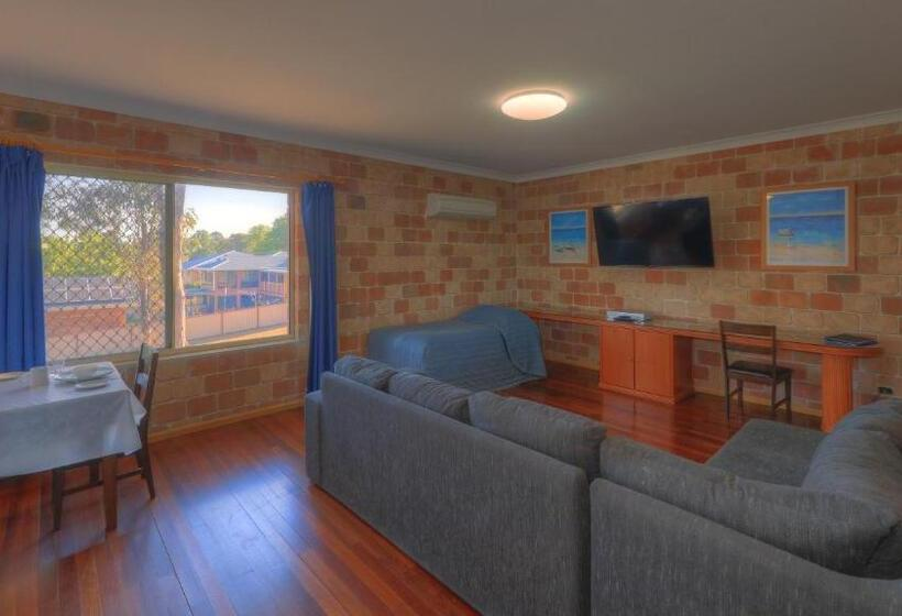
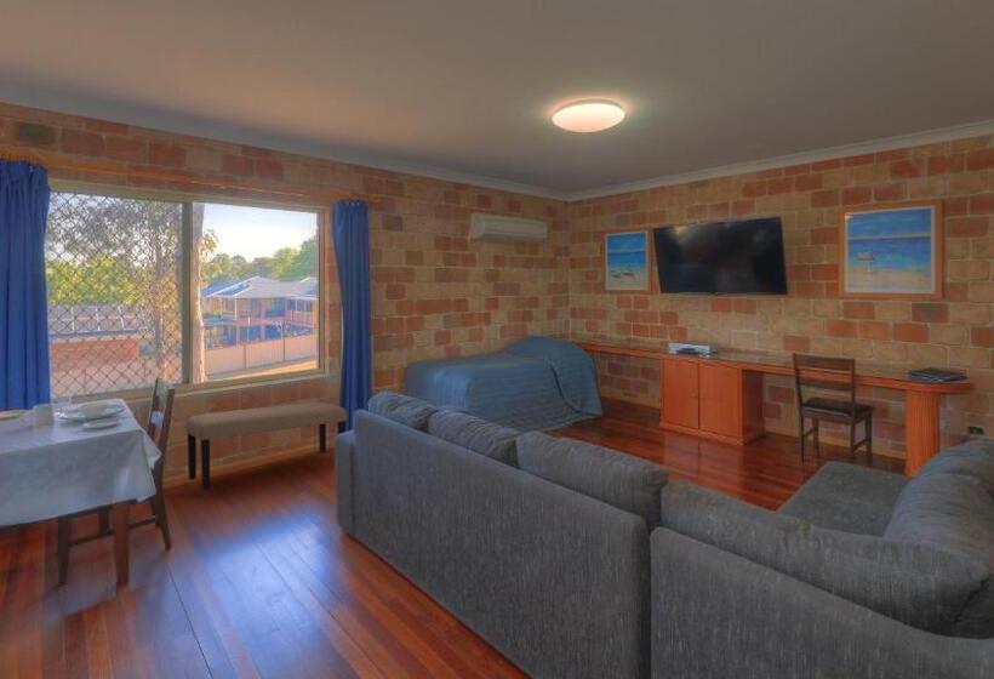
+ bench [184,401,348,491]
